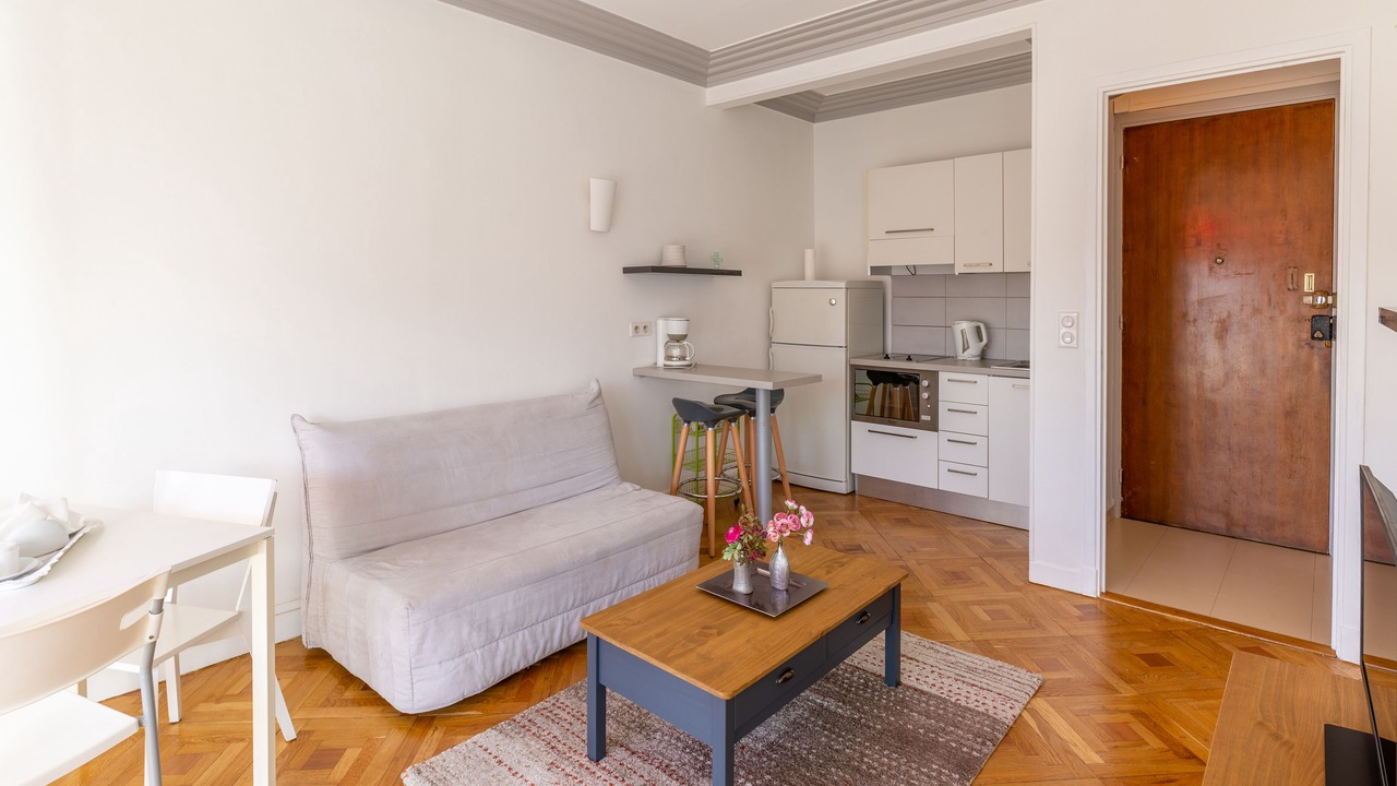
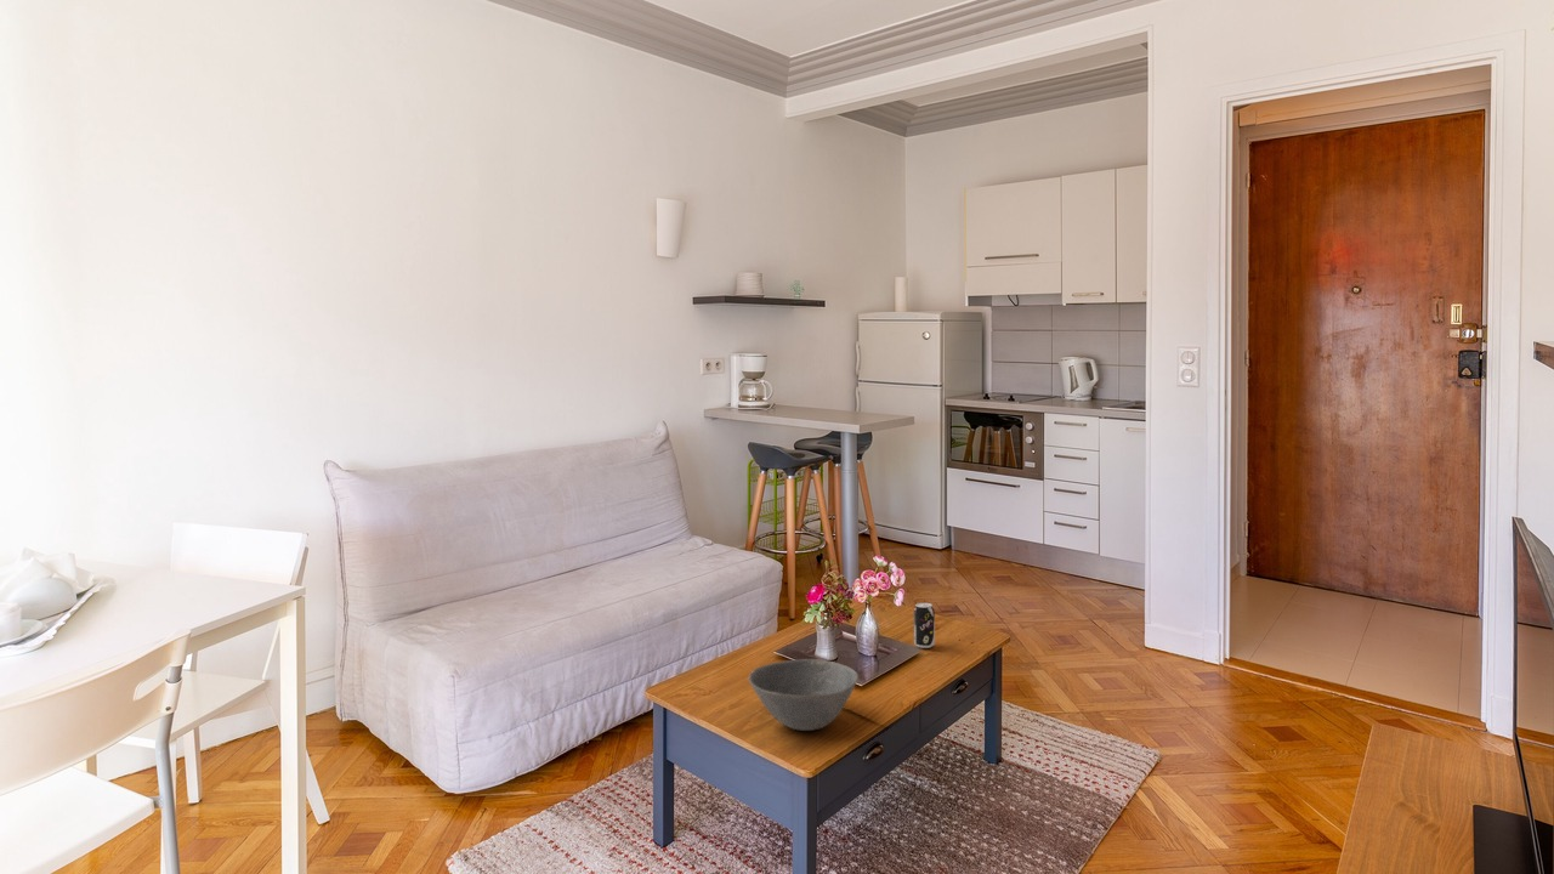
+ bowl [748,658,860,732]
+ beverage can [913,602,936,649]
